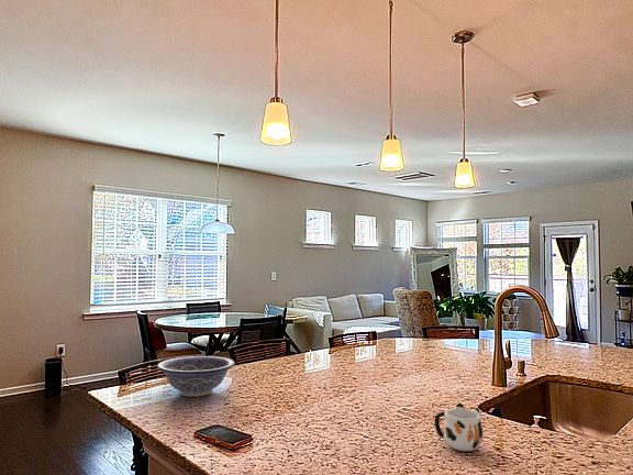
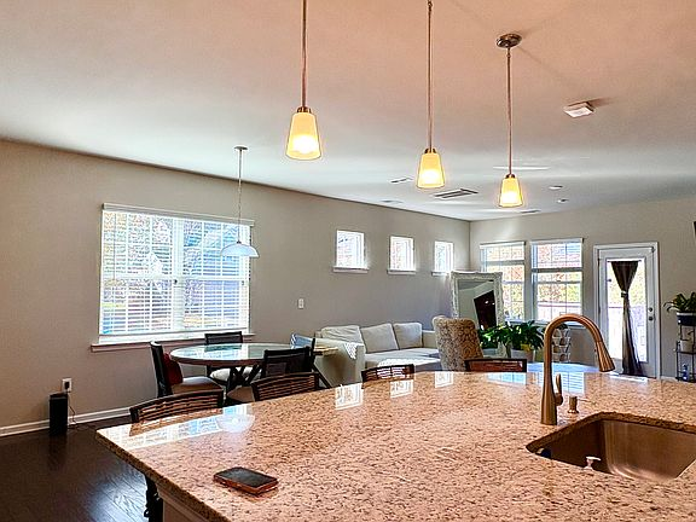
- decorative bowl [156,355,236,398]
- mug [434,402,485,452]
